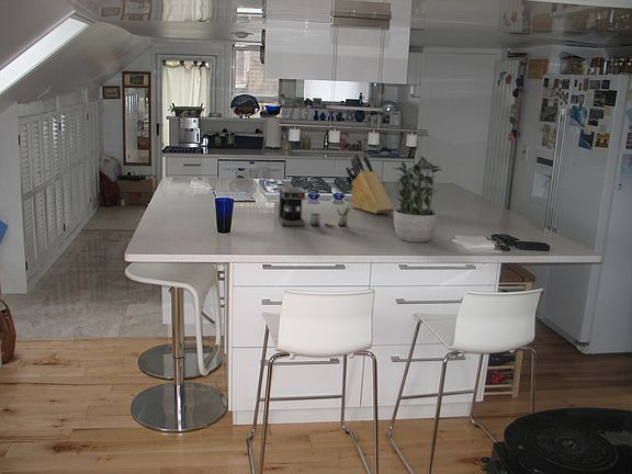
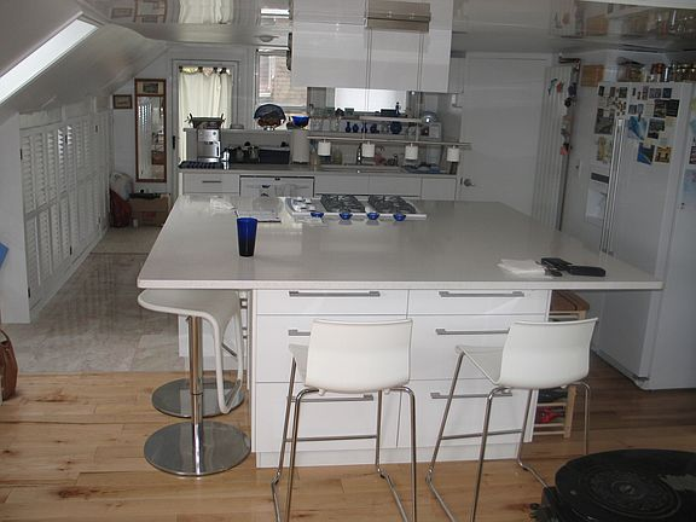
- potted plant [393,156,443,242]
- knife block [345,153,395,215]
- coffee maker [278,185,351,227]
